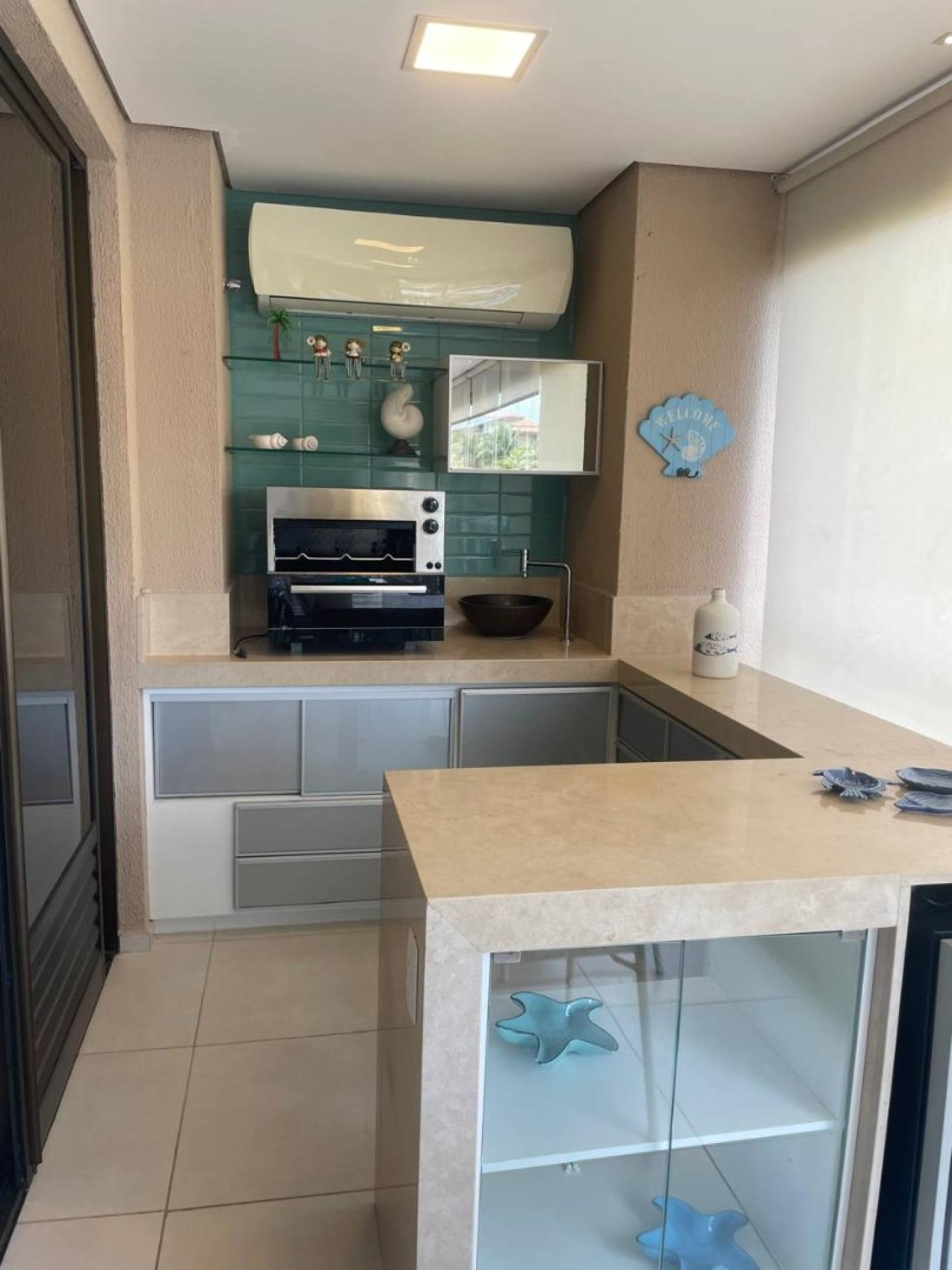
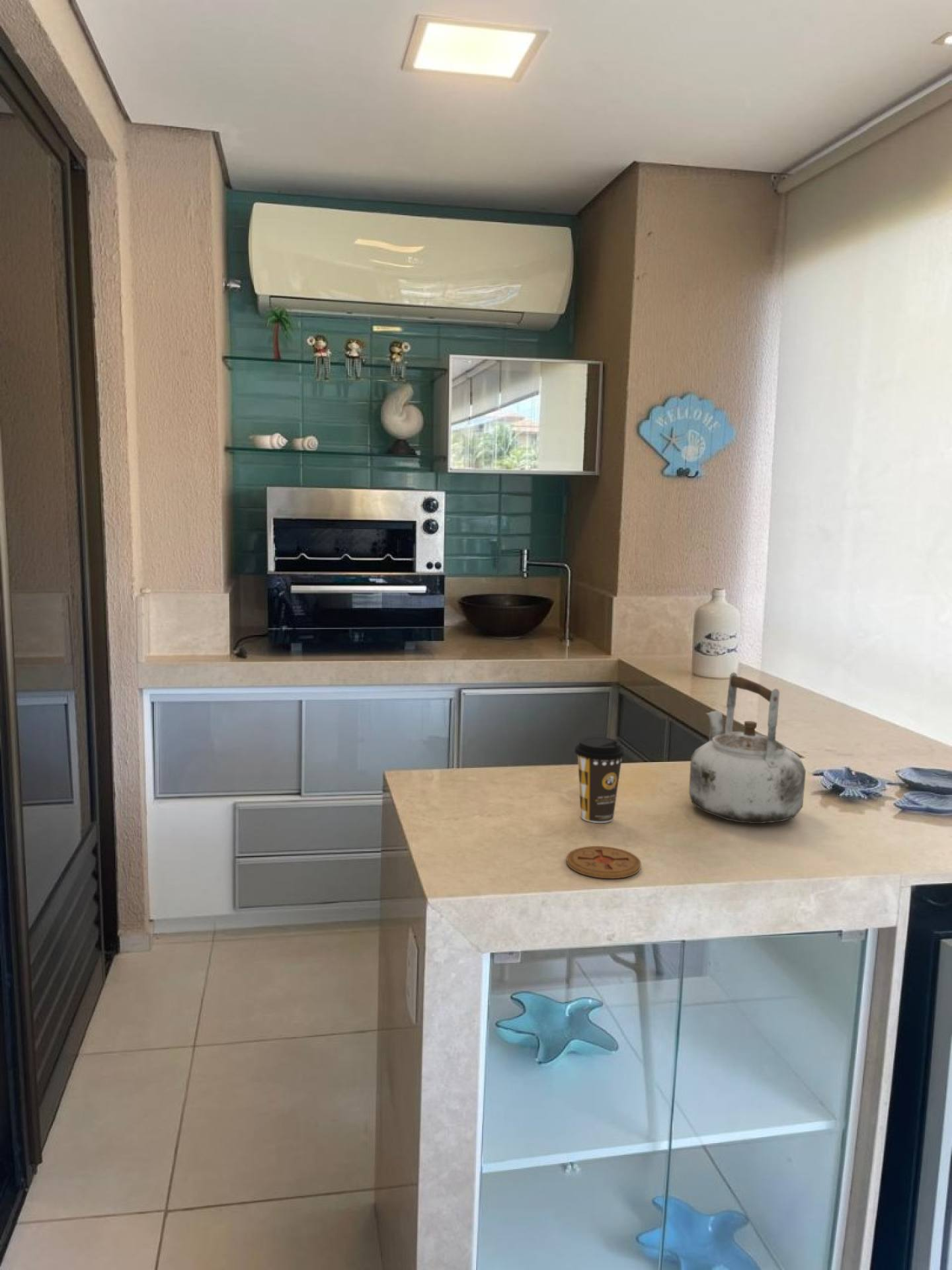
+ kettle [688,671,807,824]
+ coaster [566,845,642,879]
+ coffee cup [574,736,626,824]
